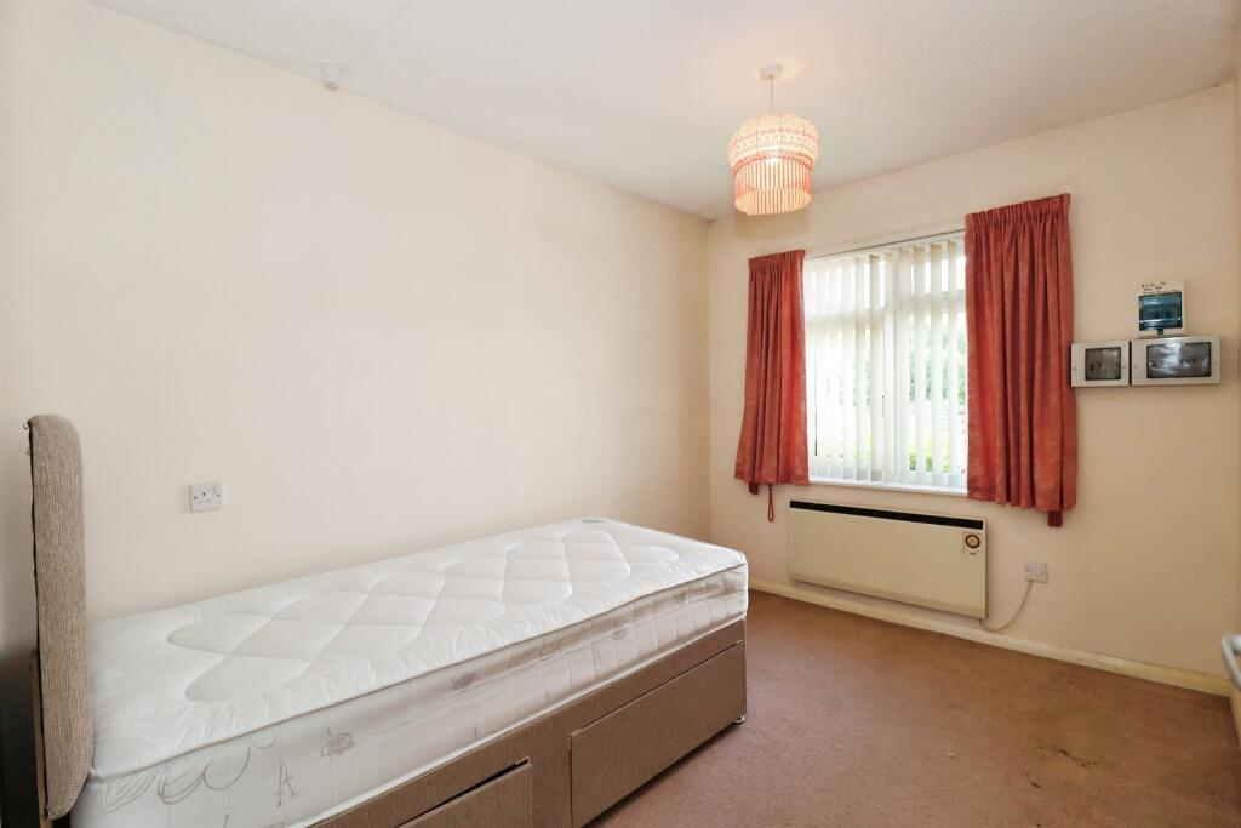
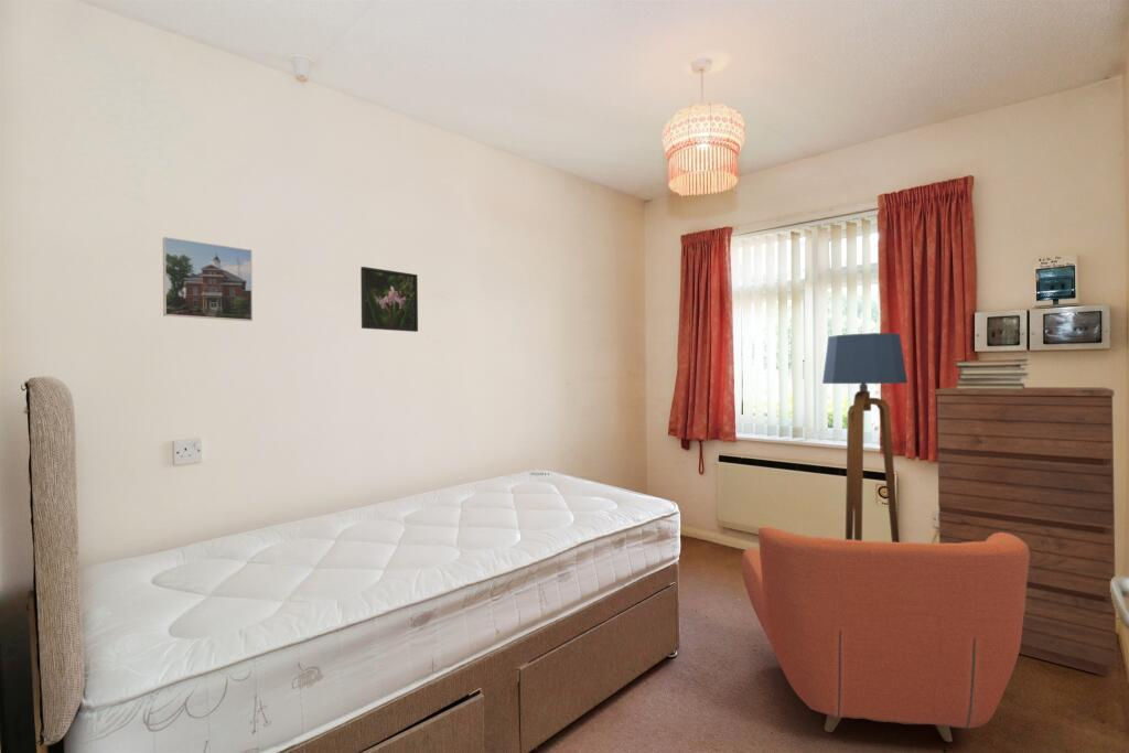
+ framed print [162,236,254,322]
+ book stack [954,358,1031,389]
+ armchair [741,526,1029,743]
+ dresser [935,386,1118,678]
+ floor lamp [821,332,908,542]
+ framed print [359,266,419,333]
